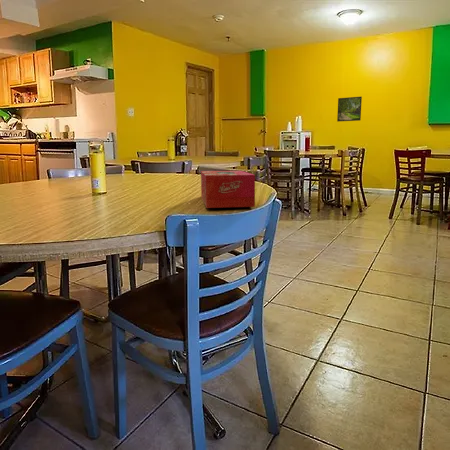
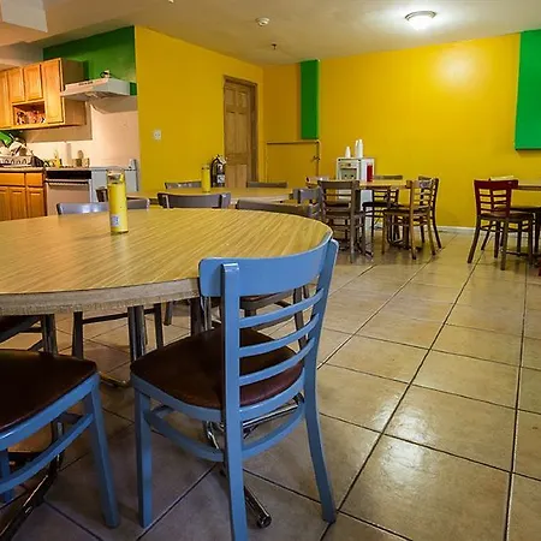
- tissue box [200,170,256,209]
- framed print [336,96,363,123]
